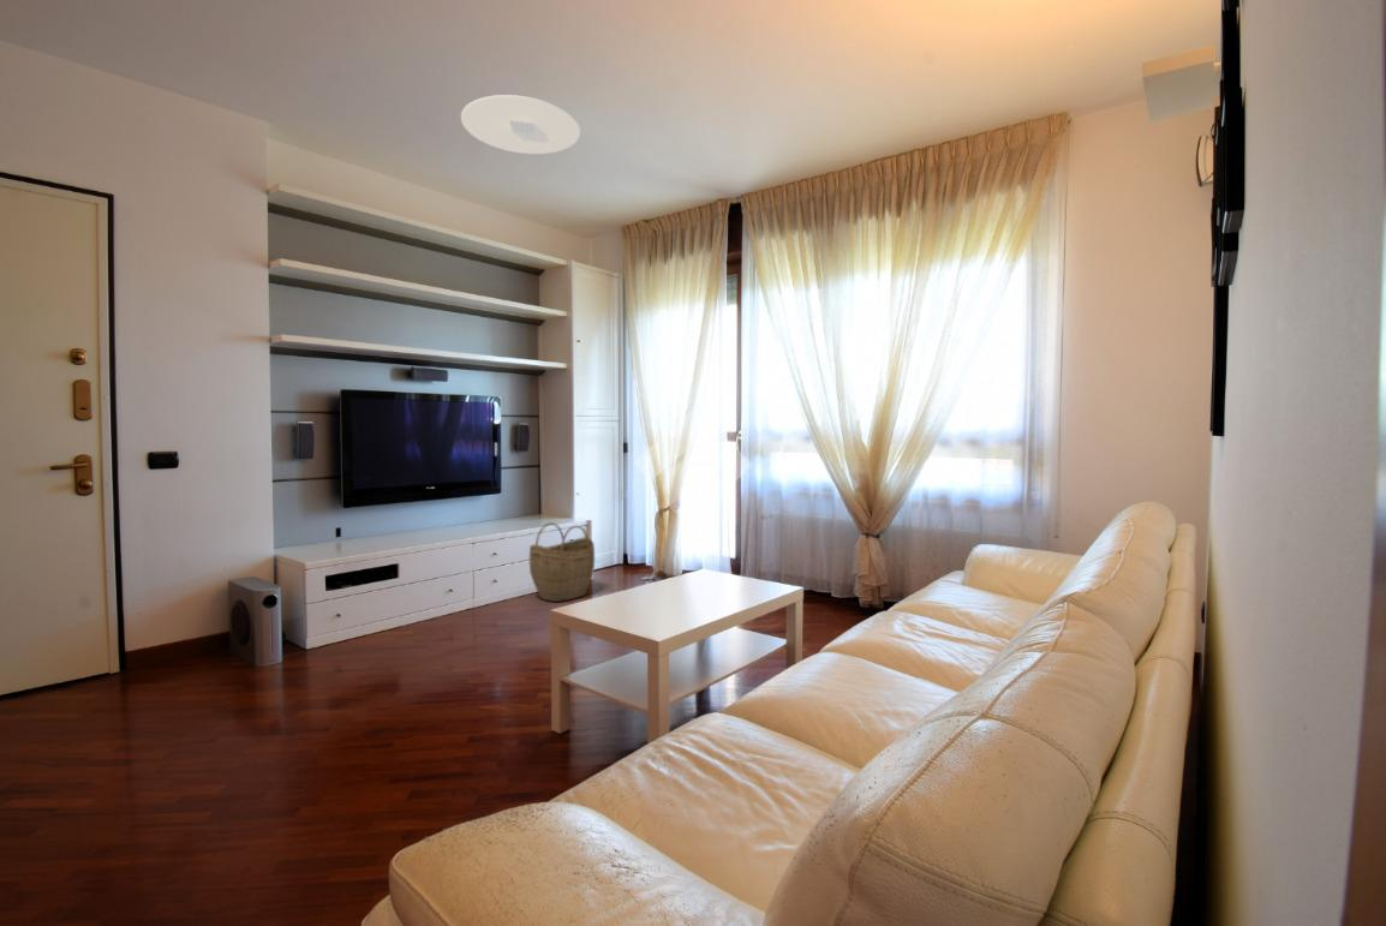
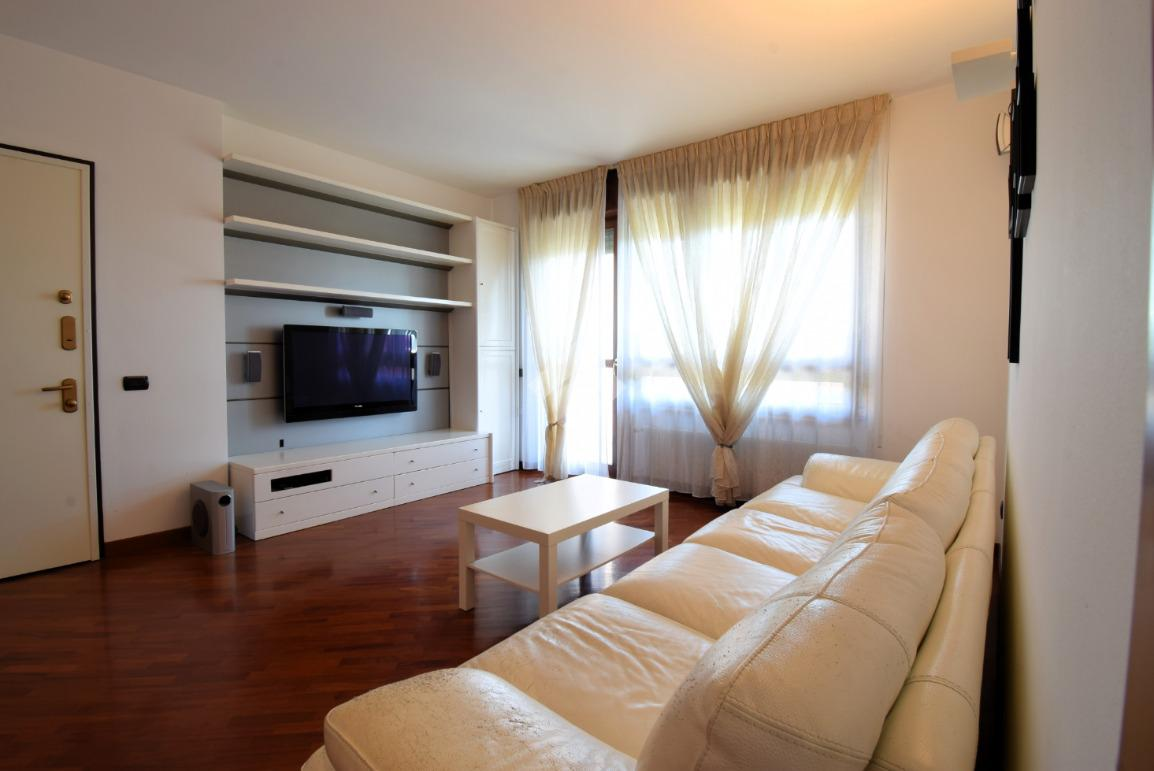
- ceiling light [460,94,581,155]
- woven basket [528,521,596,603]
